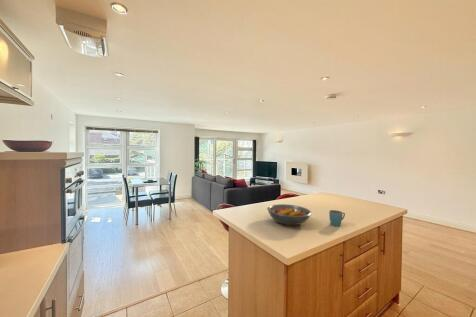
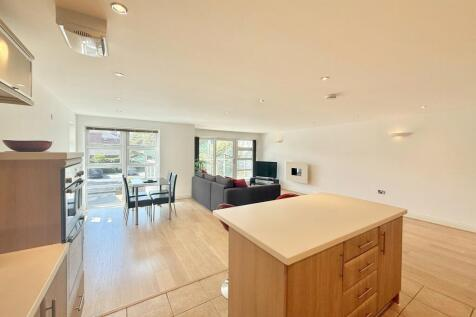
- mug [328,209,346,227]
- fruit bowl [266,203,313,226]
